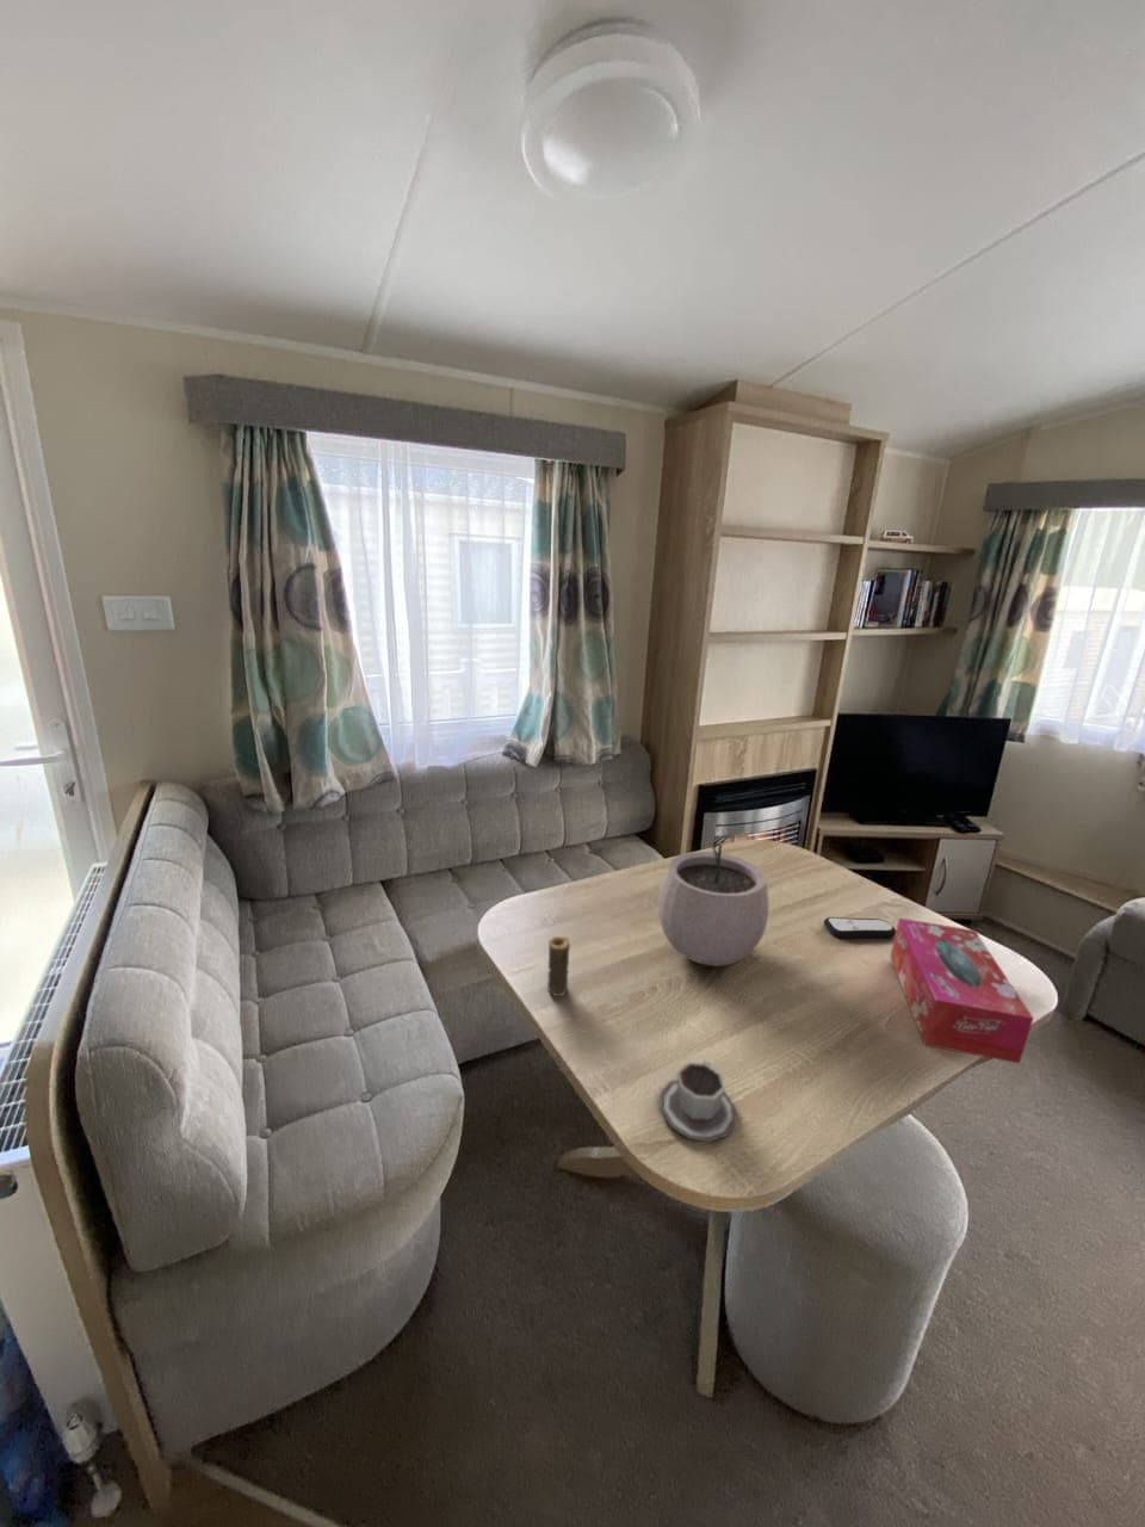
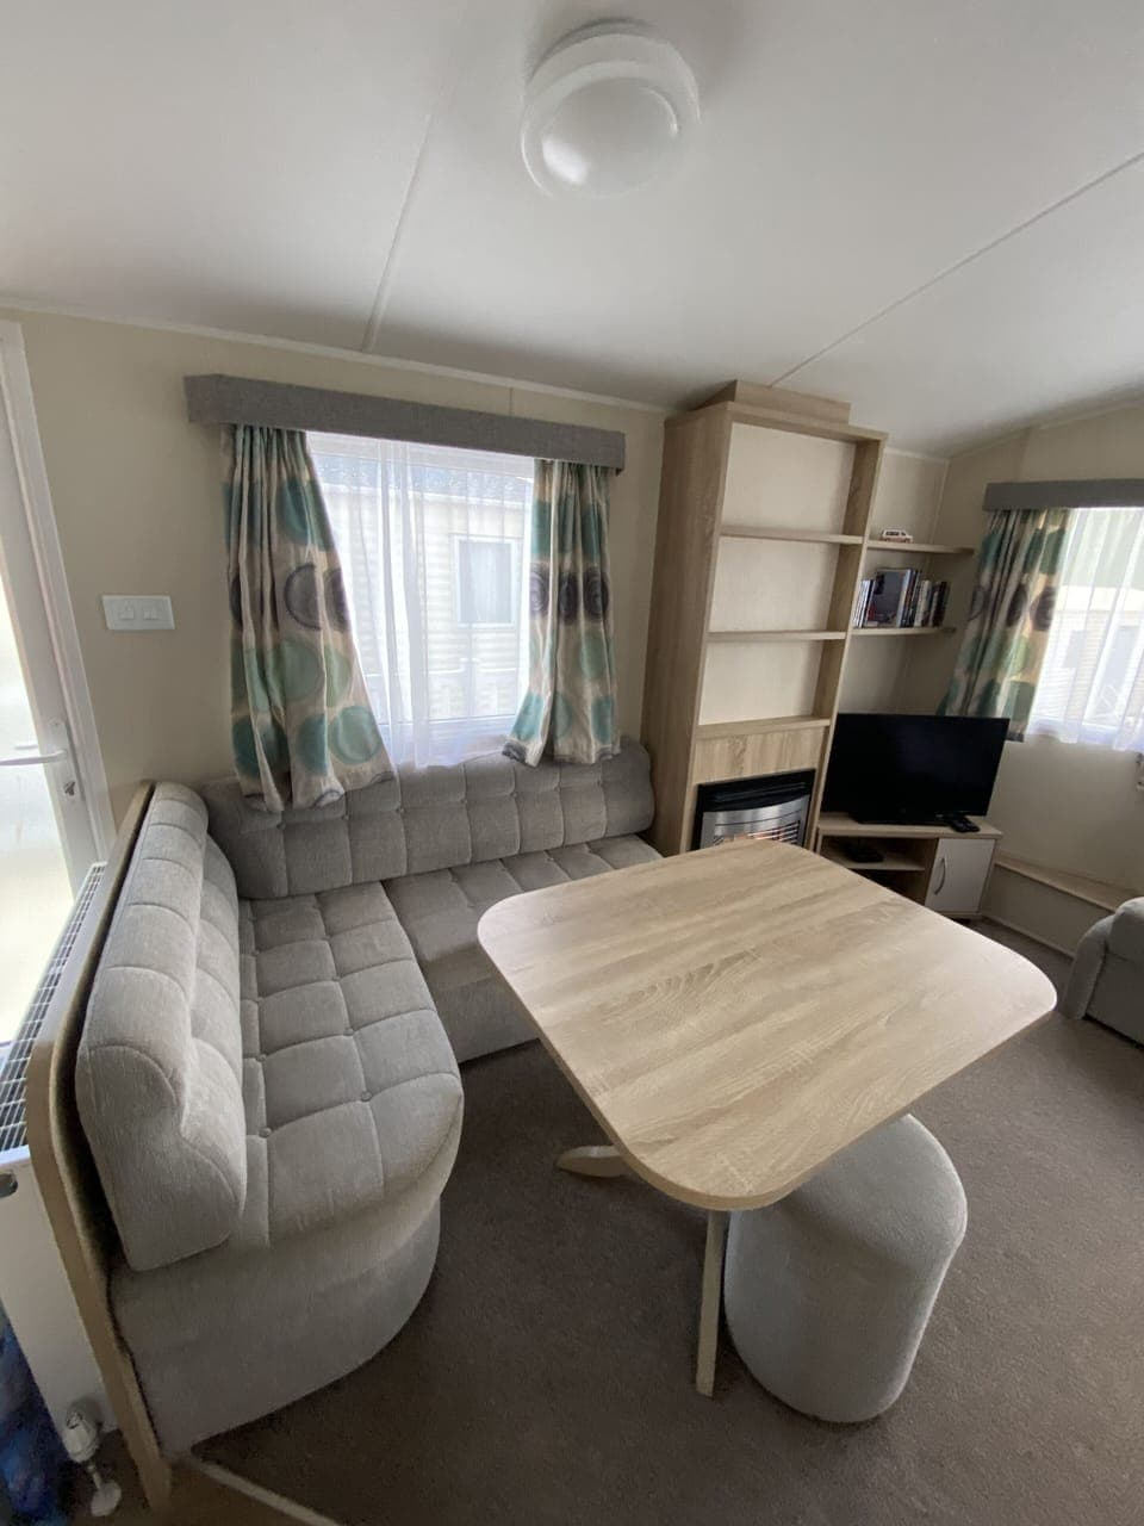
- remote control [823,916,897,939]
- candle [546,935,571,997]
- tissue box [890,917,1036,1064]
- plant pot [657,833,770,968]
- cup [658,1059,738,1145]
